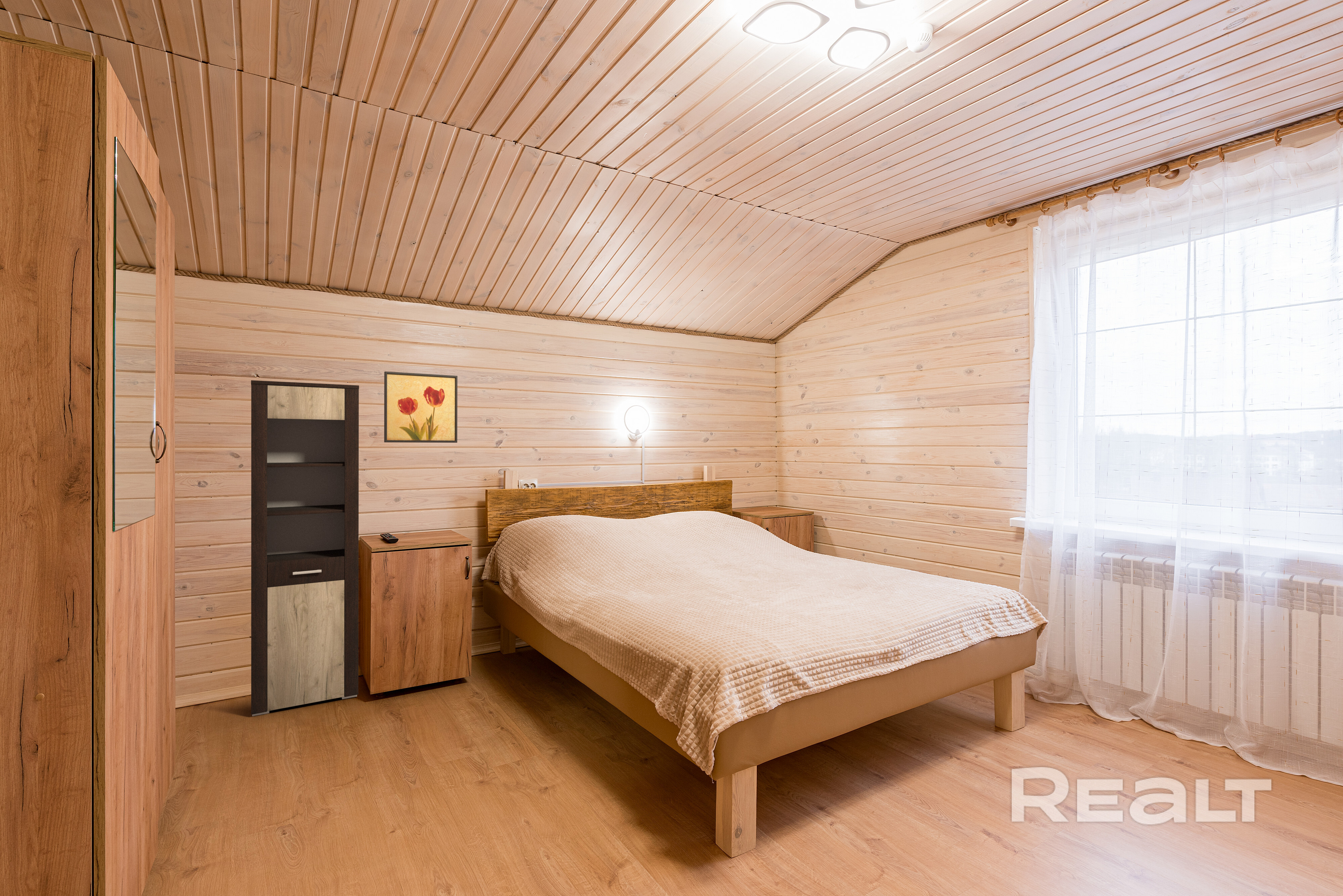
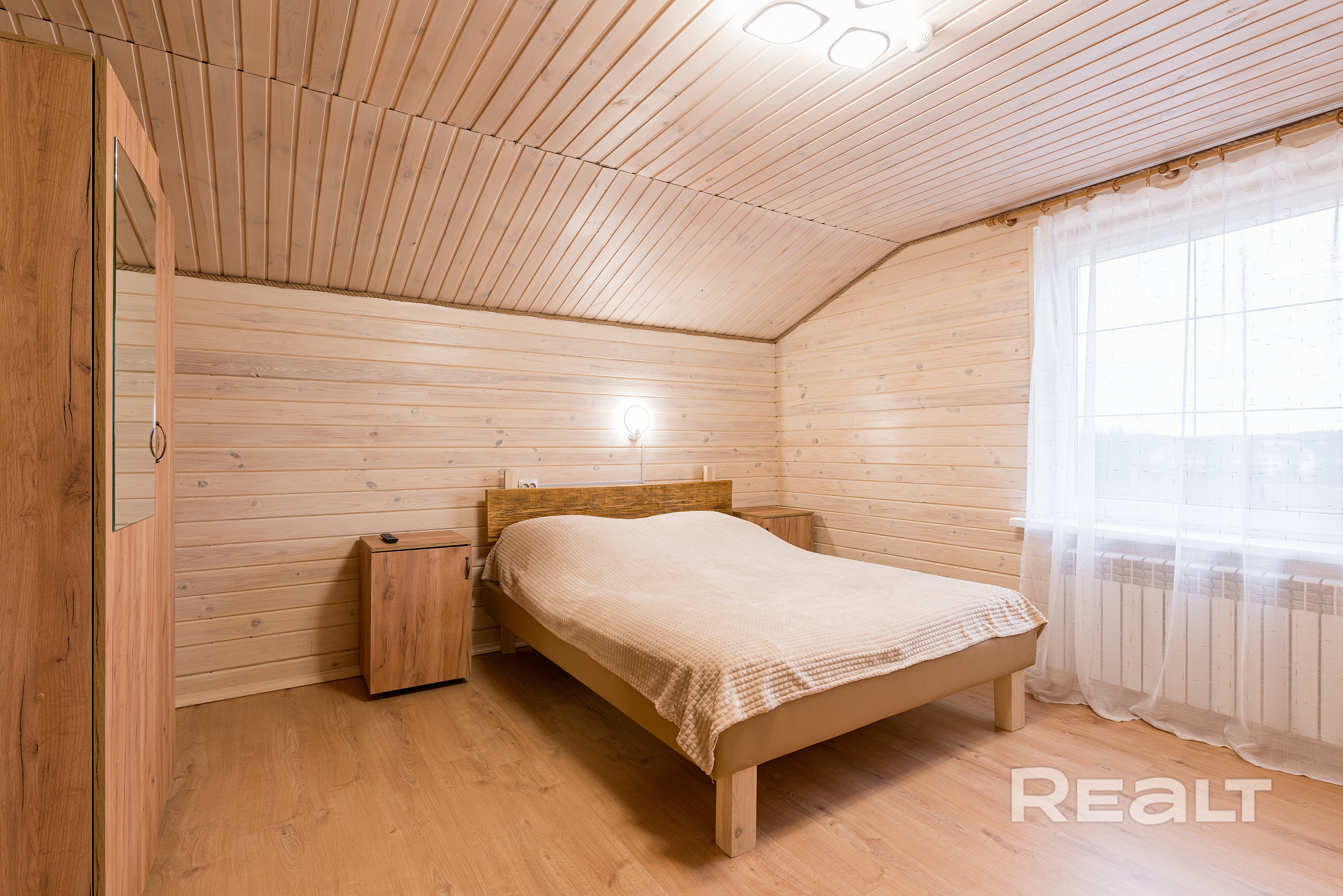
- wall art [384,371,458,443]
- cabinet [251,380,359,717]
